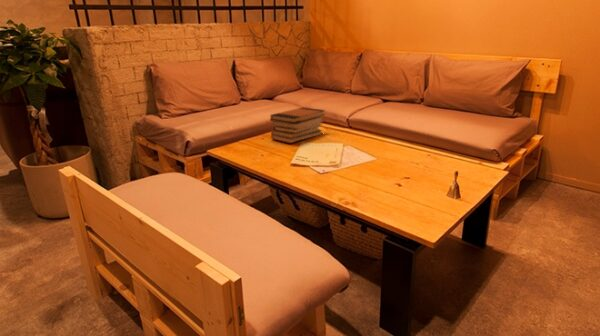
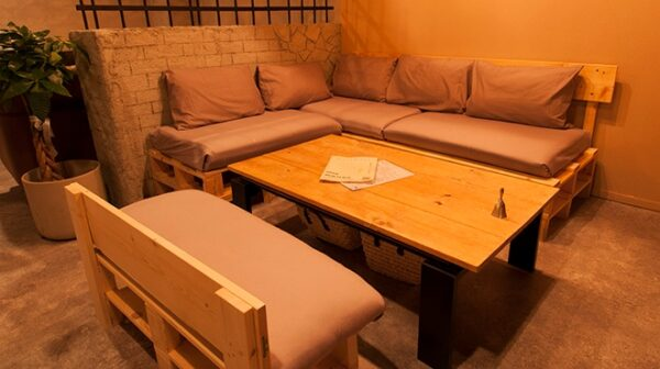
- book stack [269,106,326,144]
